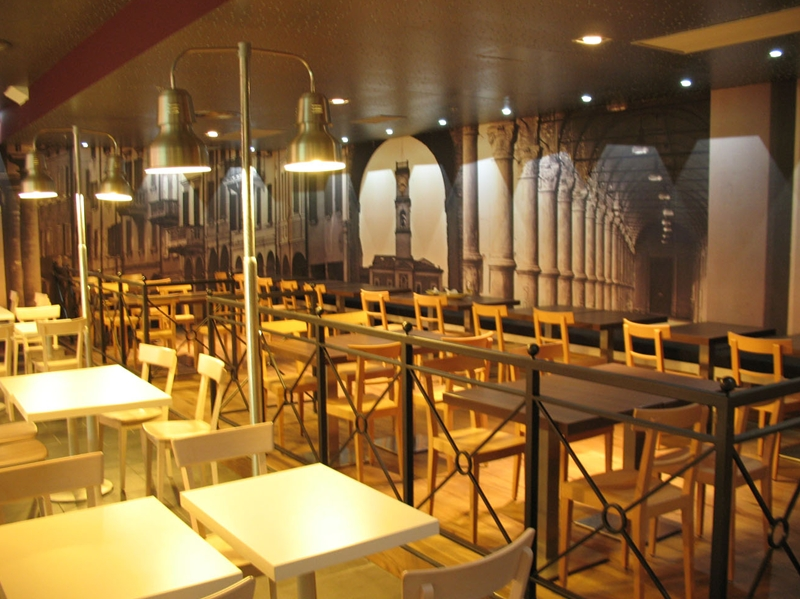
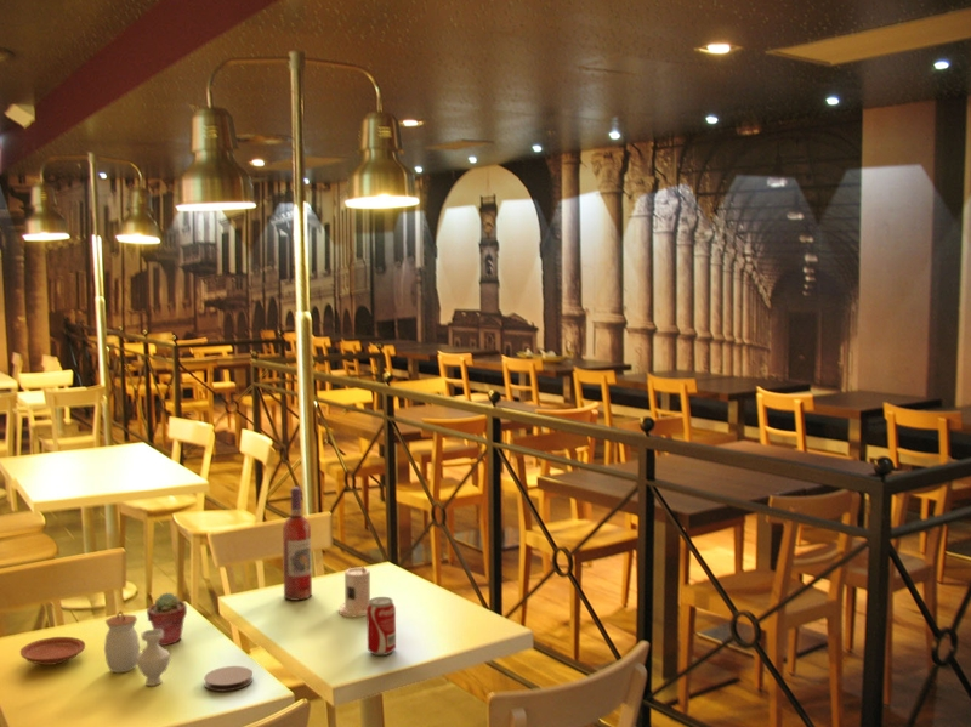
+ candle [337,564,371,618]
+ beverage can [365,596,397,657]
+ wine bottle [282,485,313,602]
+ potted succulent [146,591,188,647]
+ plate [19,636,86,666]
+ jar [103,609,171,687]
+ coaster [203,665,254,693]
